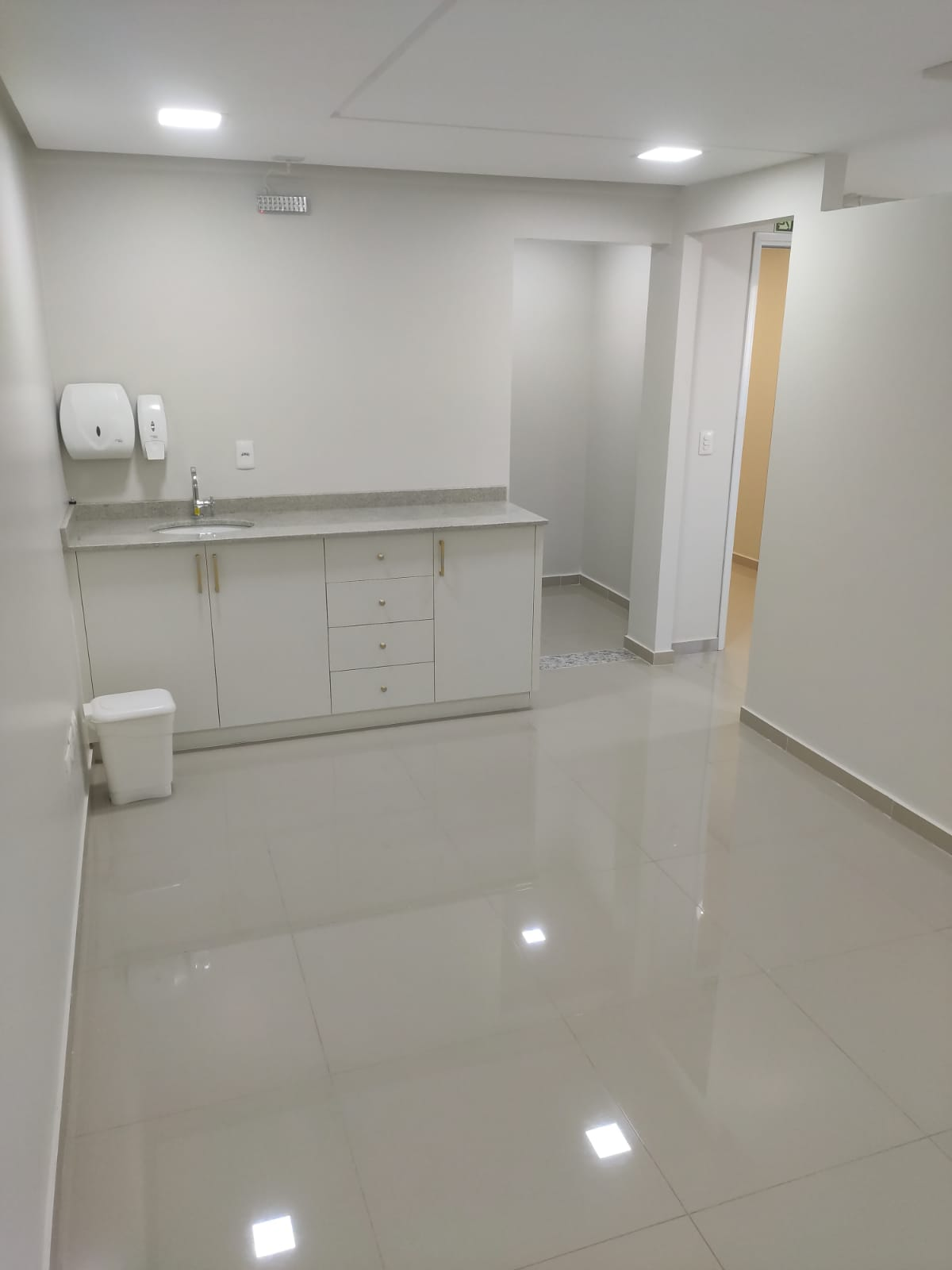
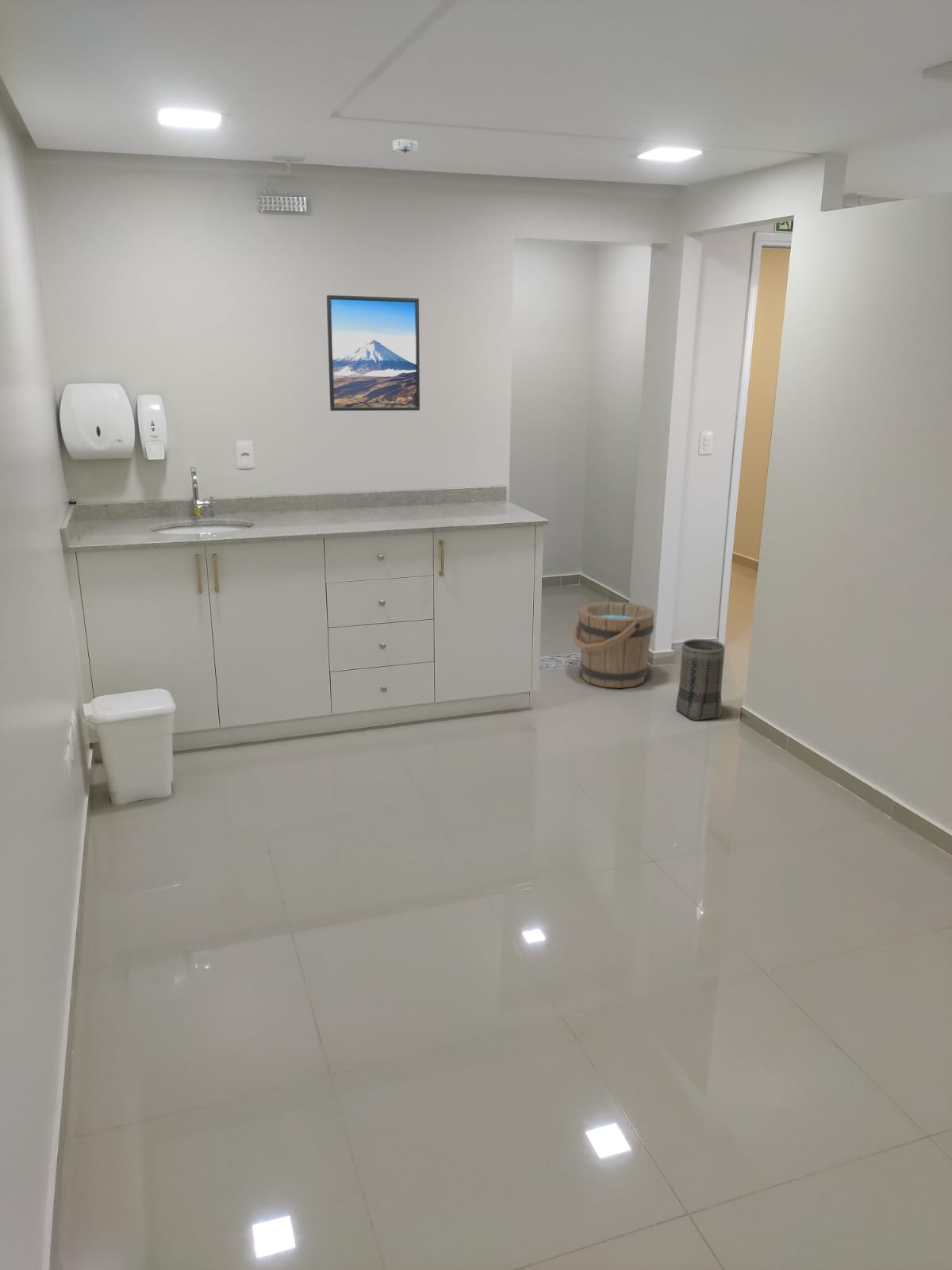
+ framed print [326,294,420,412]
+ bucket [573,601,655,689]
+ basket [675,638,726,722]
+ smoke detector [390,139,421,155]
